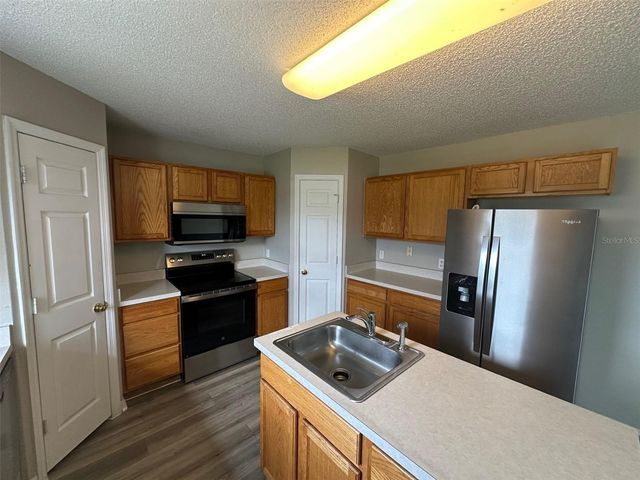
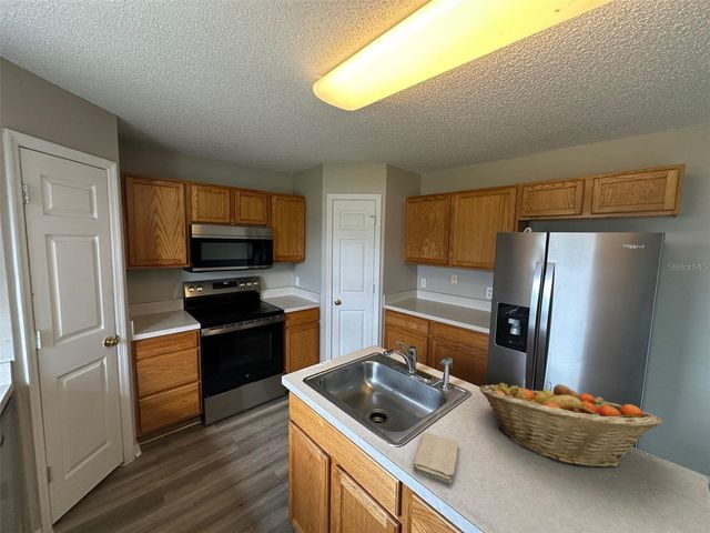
+ washcloth [412,432,459,484]
+ fruit basket [478,381,662,469]
